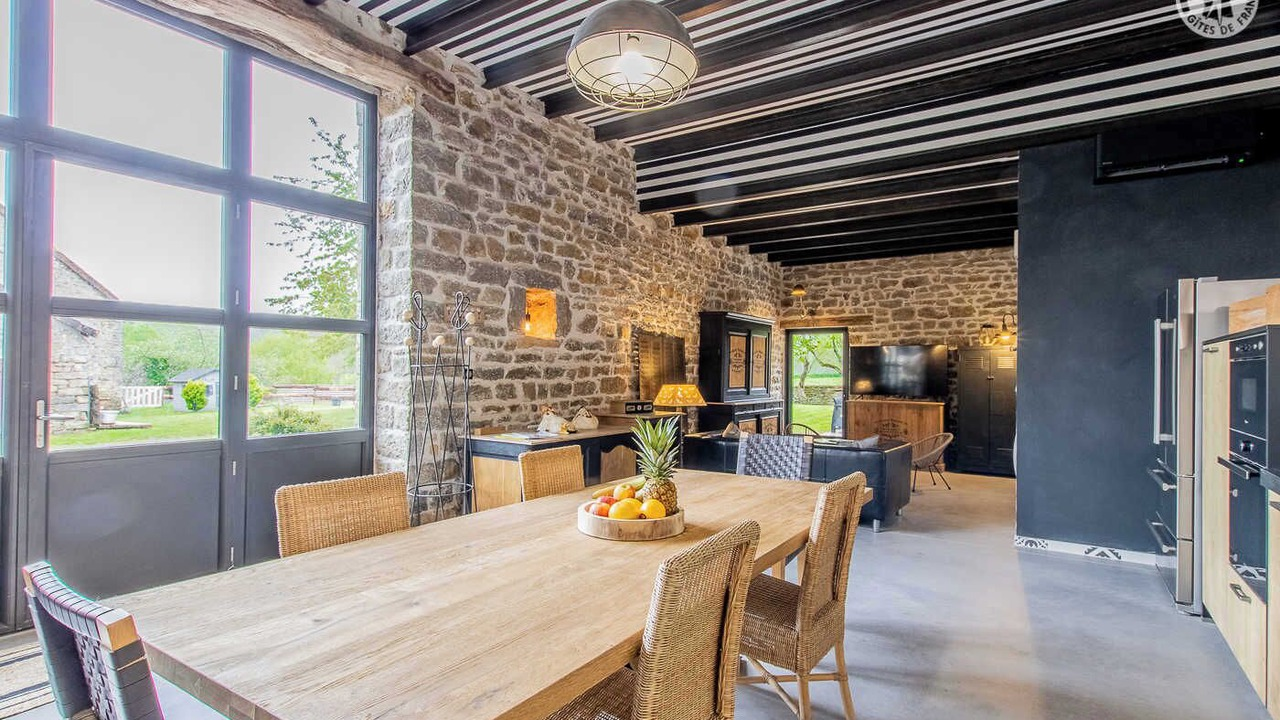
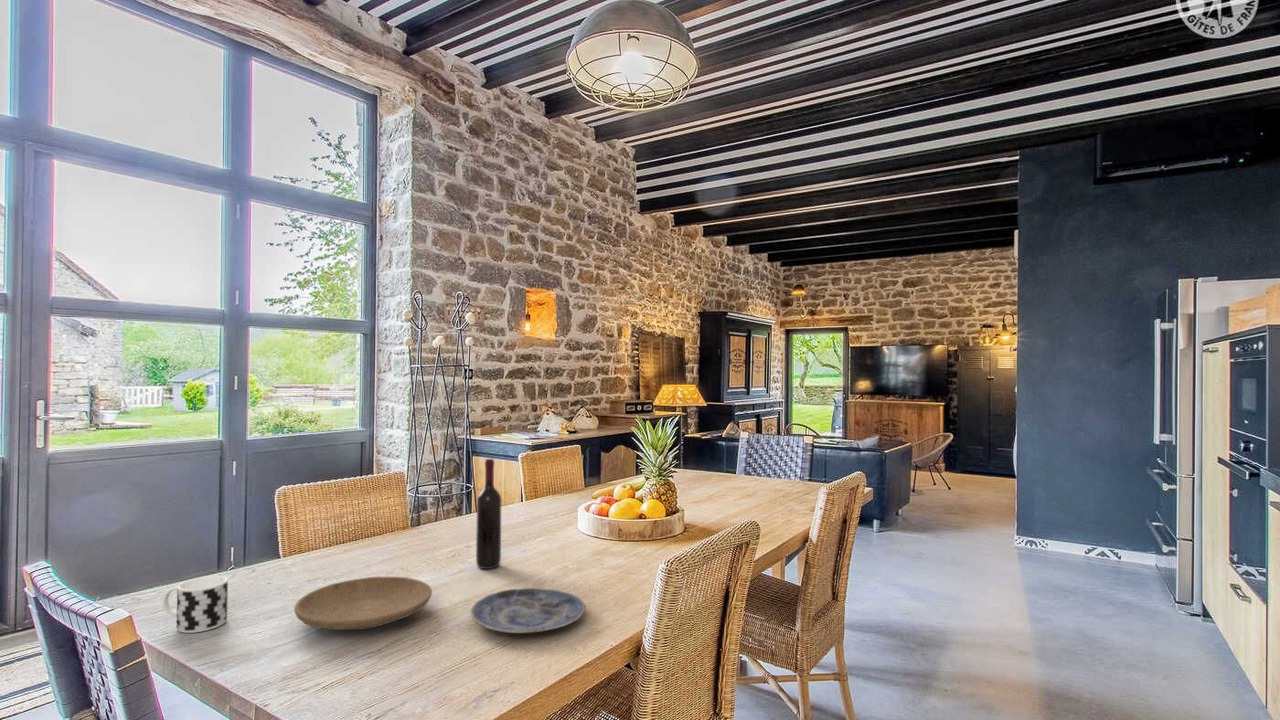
+ plate [469,587,586,634]
+ wine bottle [475,458,502,570]
+ plate [293,575,433,631]
+ cup [162,575,229,634]
